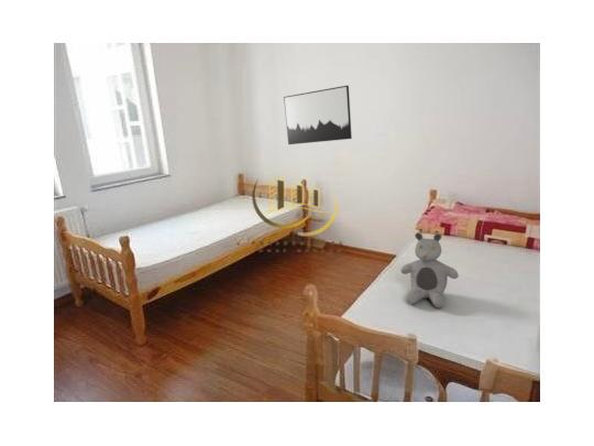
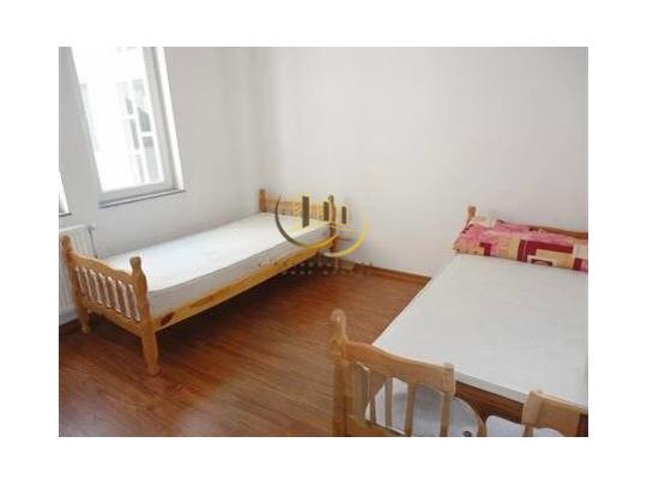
- wall art [283,85,353,145]
- teddy bear [400,231,460,309]
